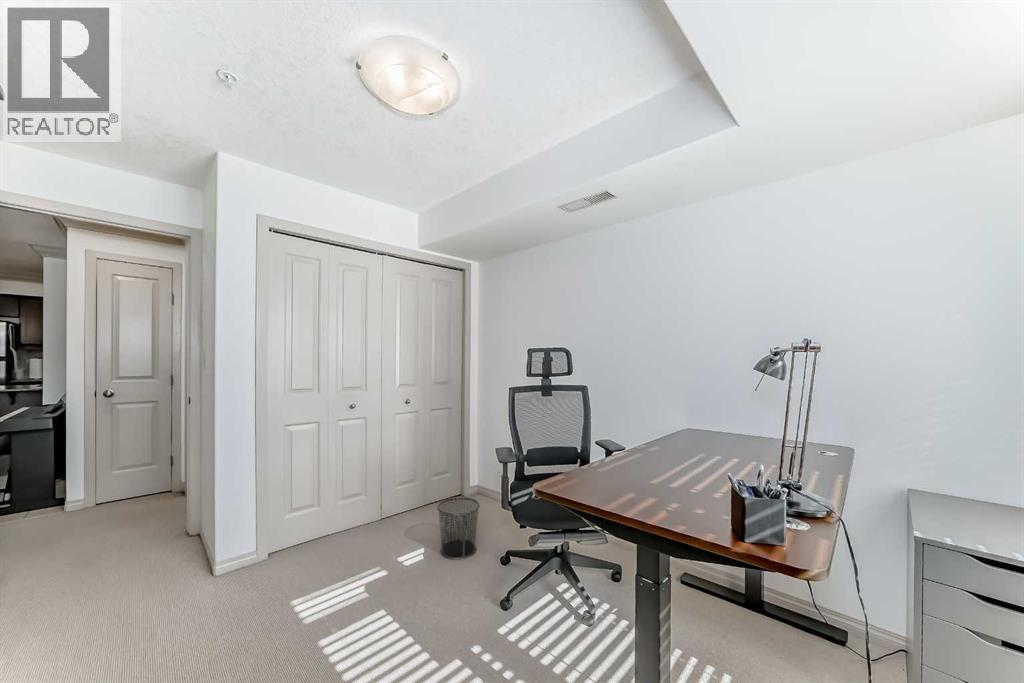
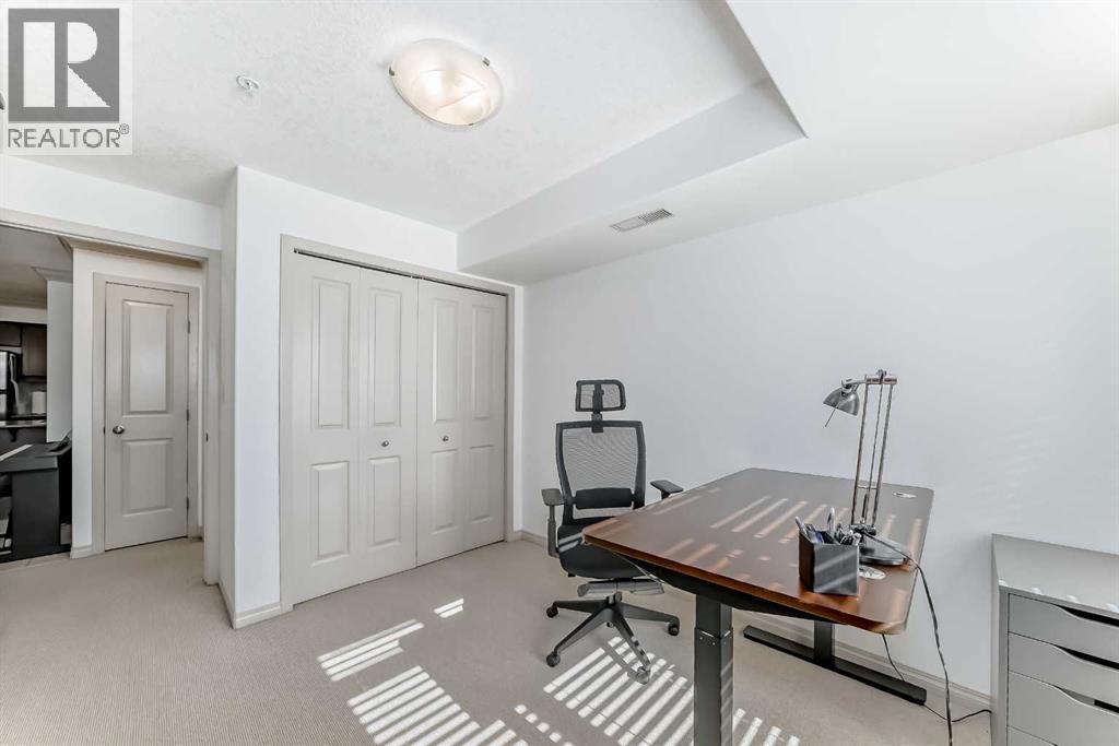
- waste bin [436,496,481,561]
